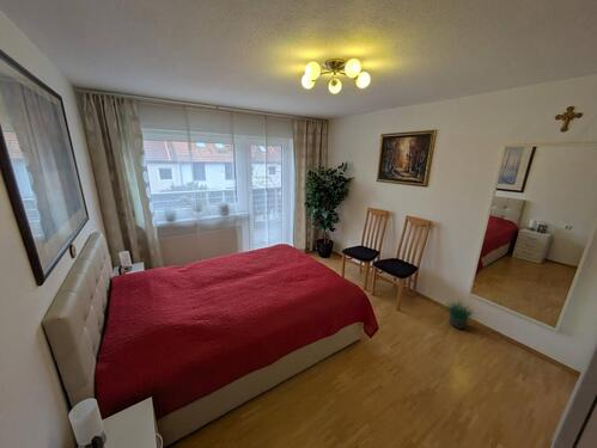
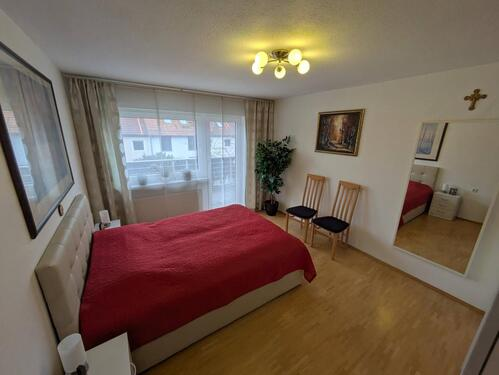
- potted plant [441,297,480,330]
